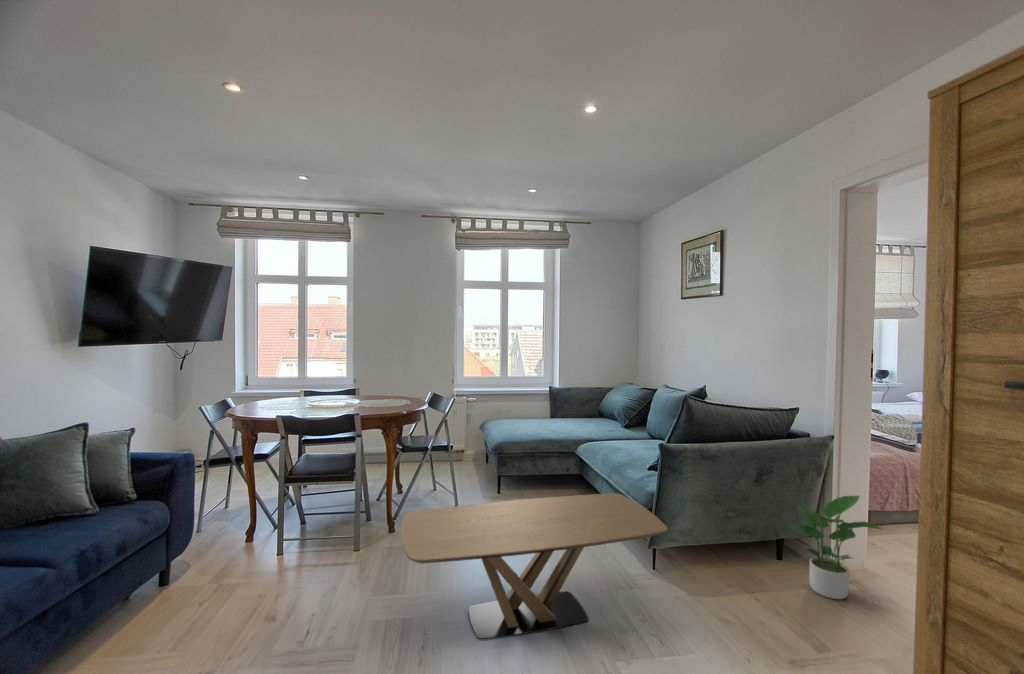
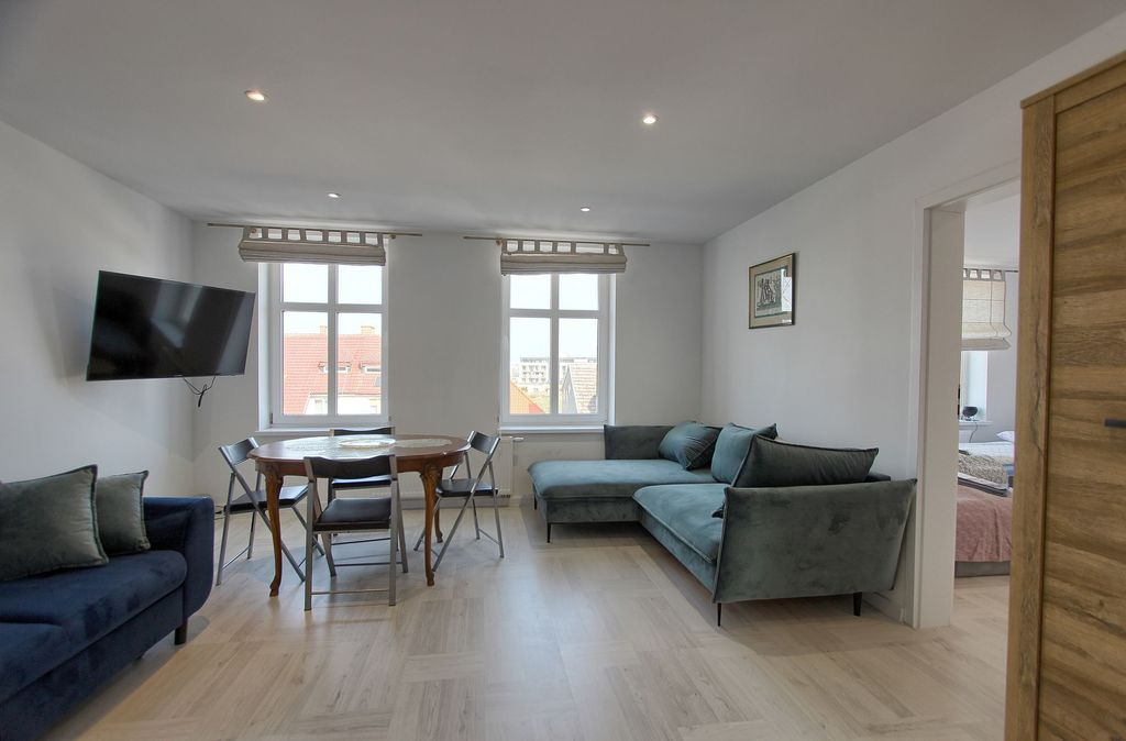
- coffee table [400,492,668,640]
- potted plant [785,495,883,600]
